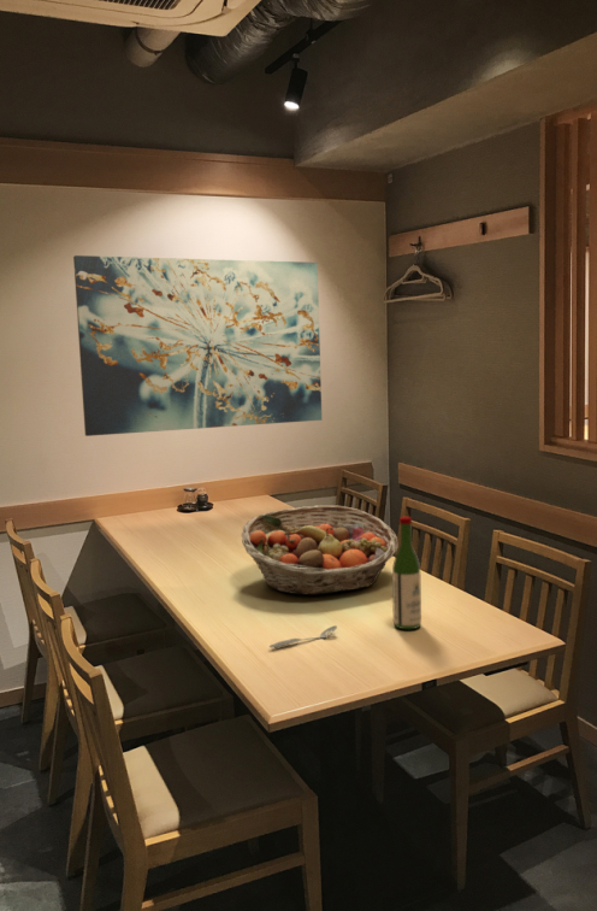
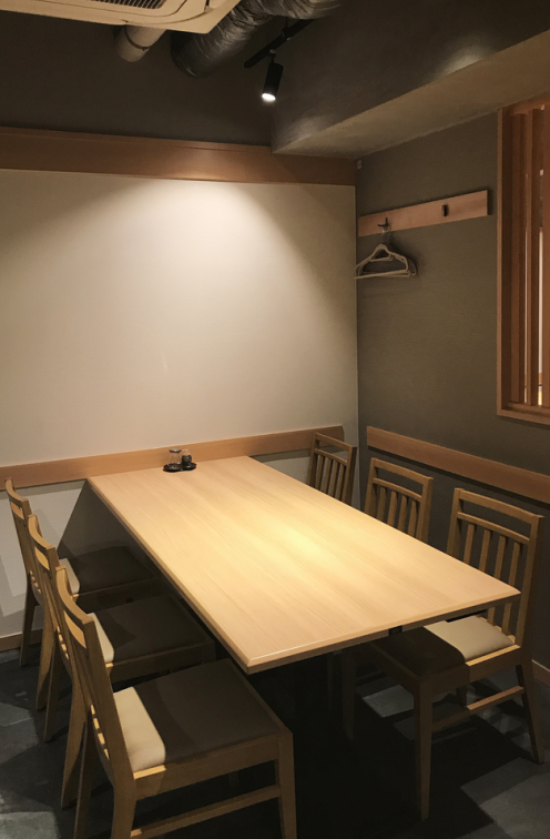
- wine bottle [391,516,422,630]
- fruit basket [241,505,400,596]
- wall art [72,254,323,437]
- spoon [268,624,338,650]
